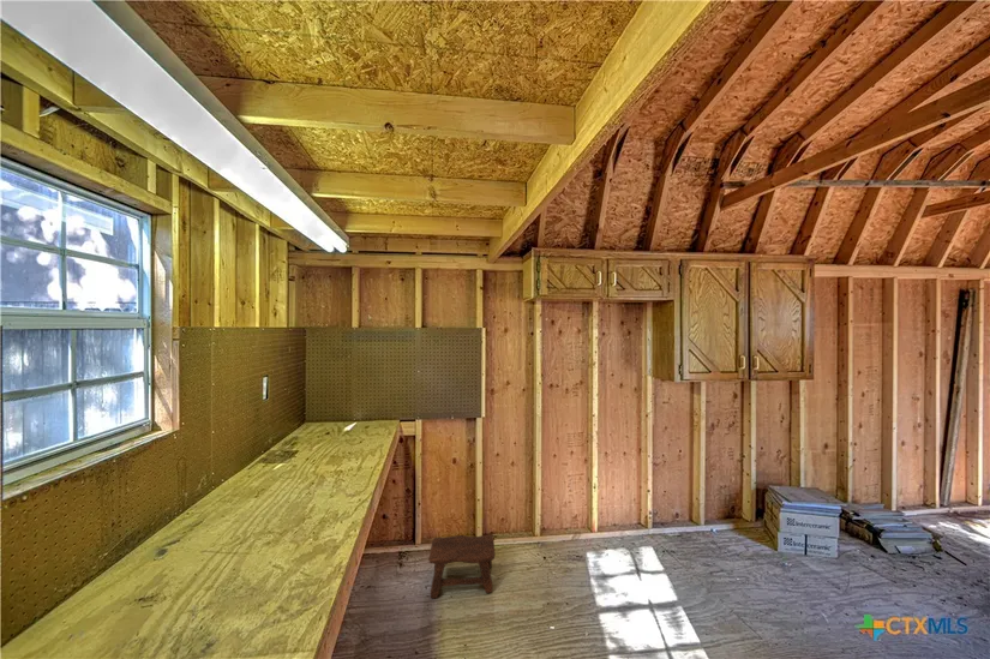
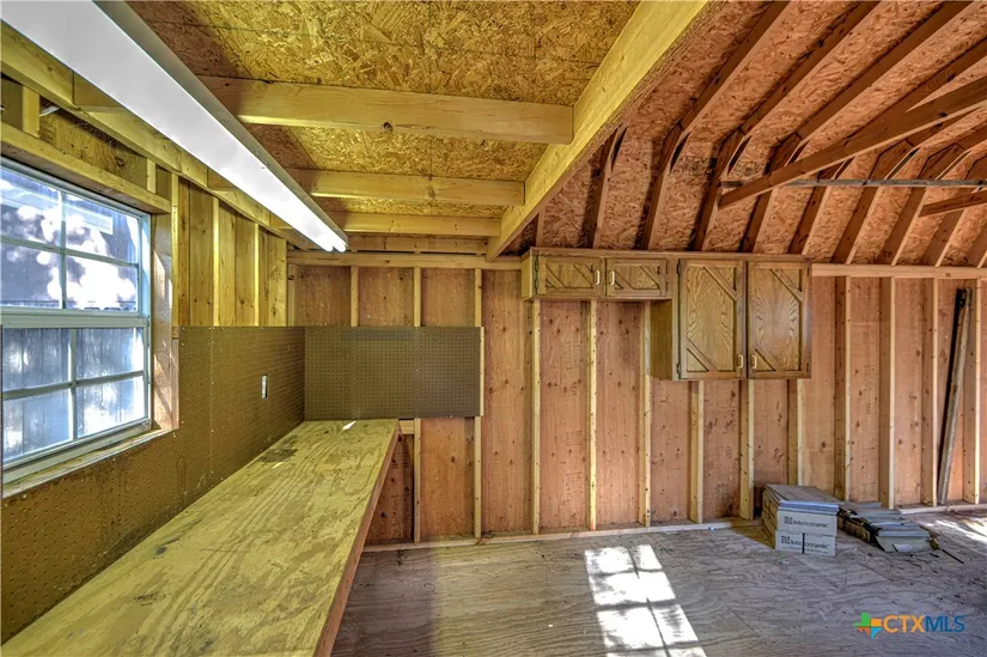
- stool [427,534,497,599]
